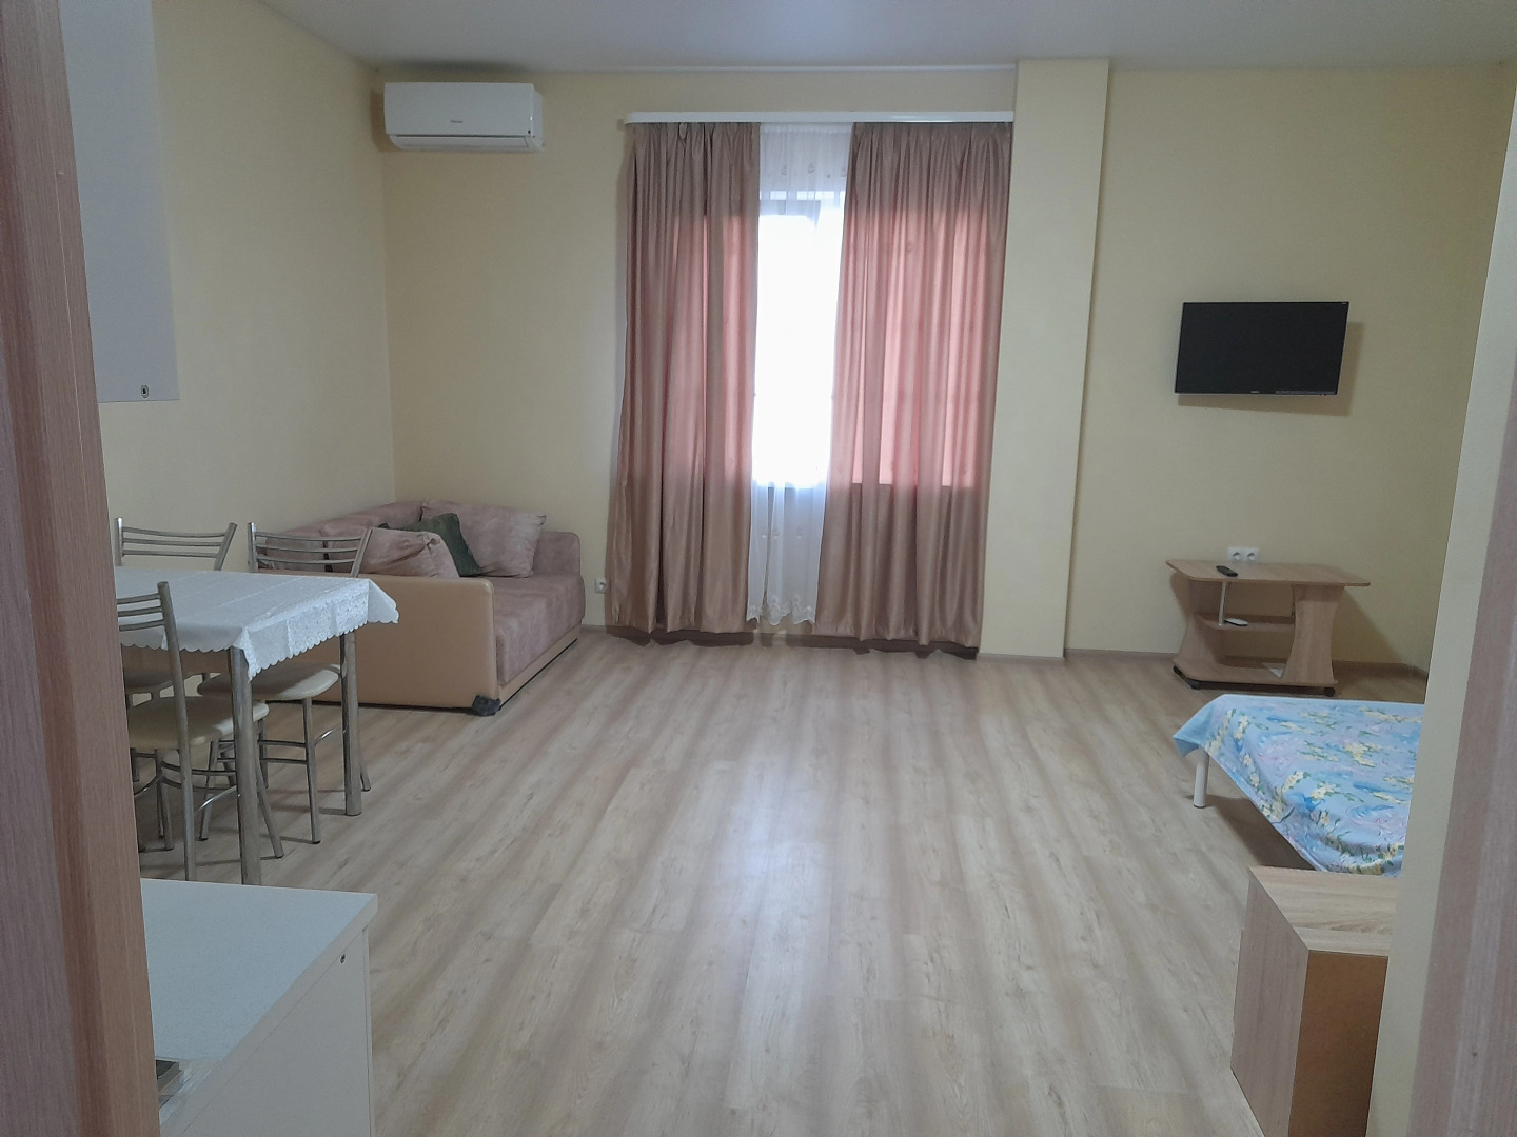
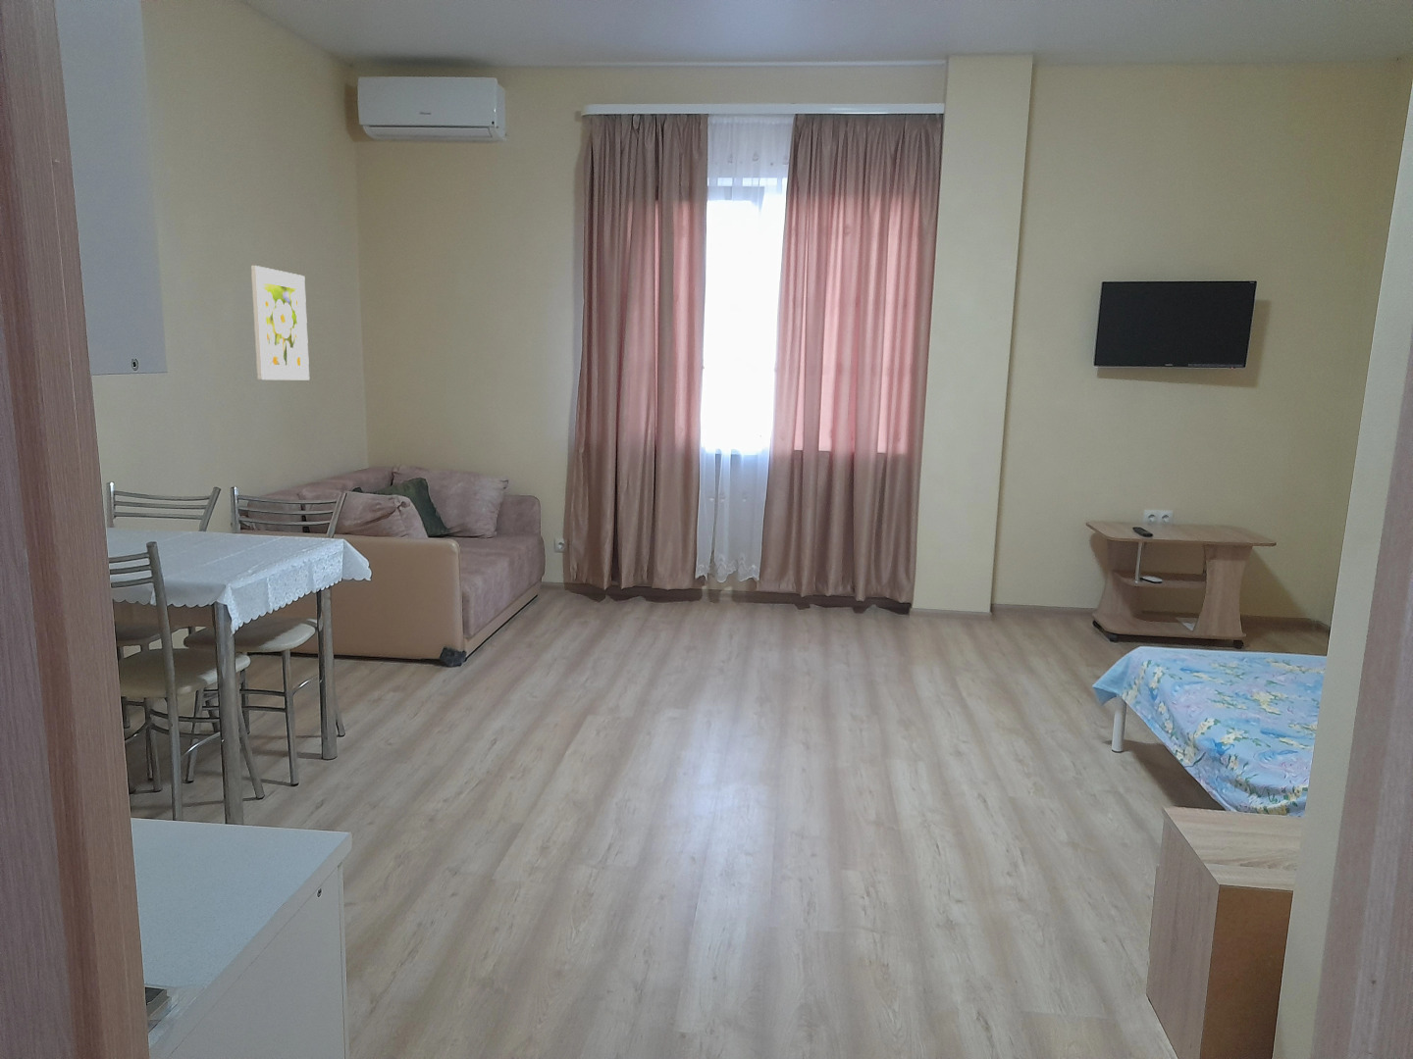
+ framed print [250,265,310,380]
